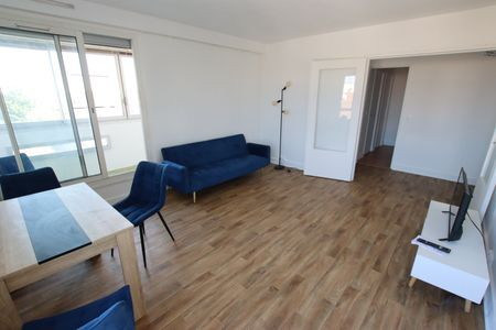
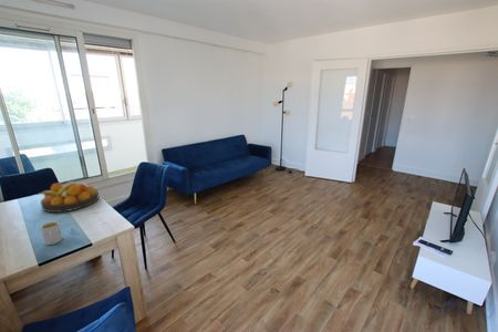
+ fruit bowl [37,180,100,214]
+ mug [40,221,63,246]
